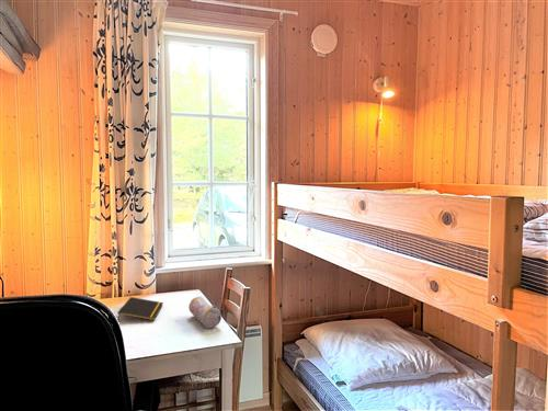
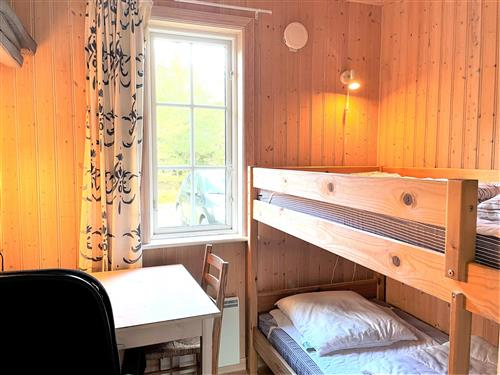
- notepad [116,296,164,321]
- pencil case [187,295,222,329]
